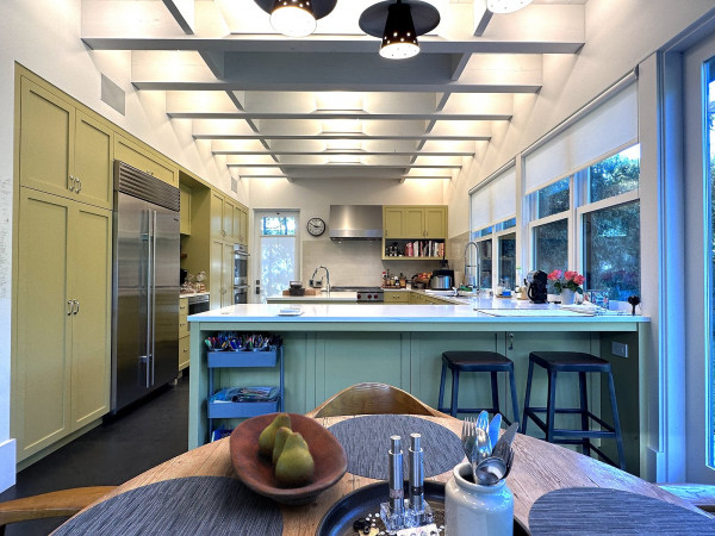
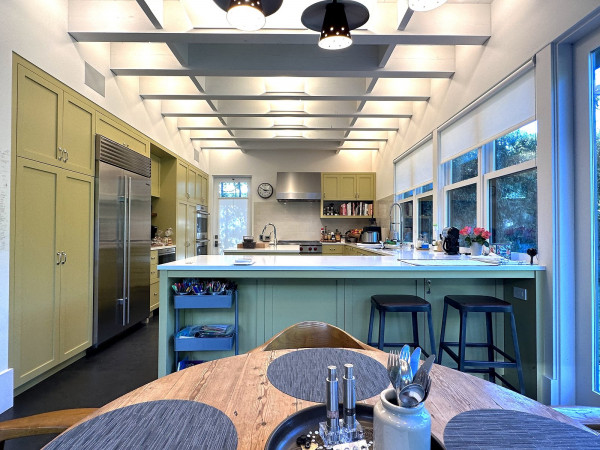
- fruit bowl [228,411,350,506]
